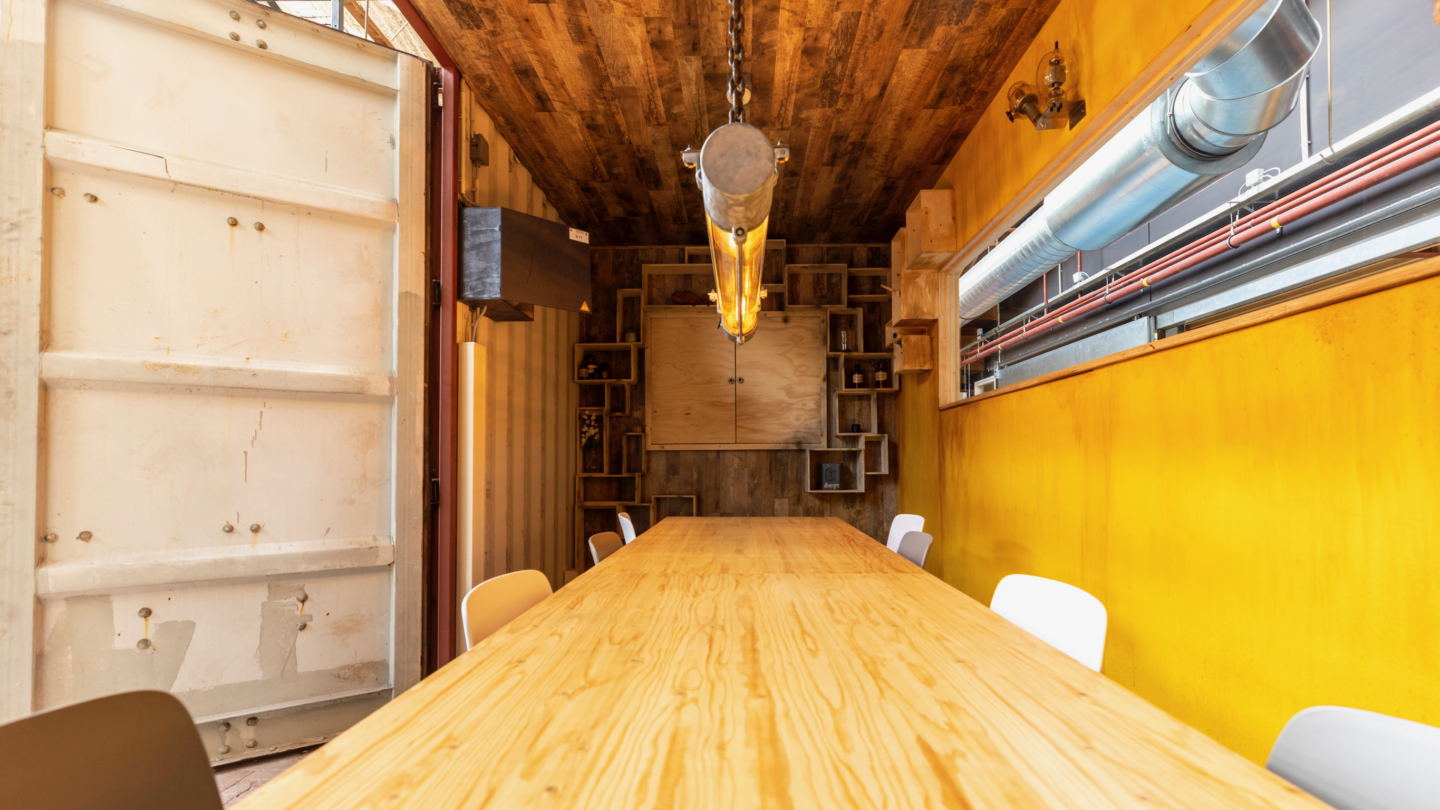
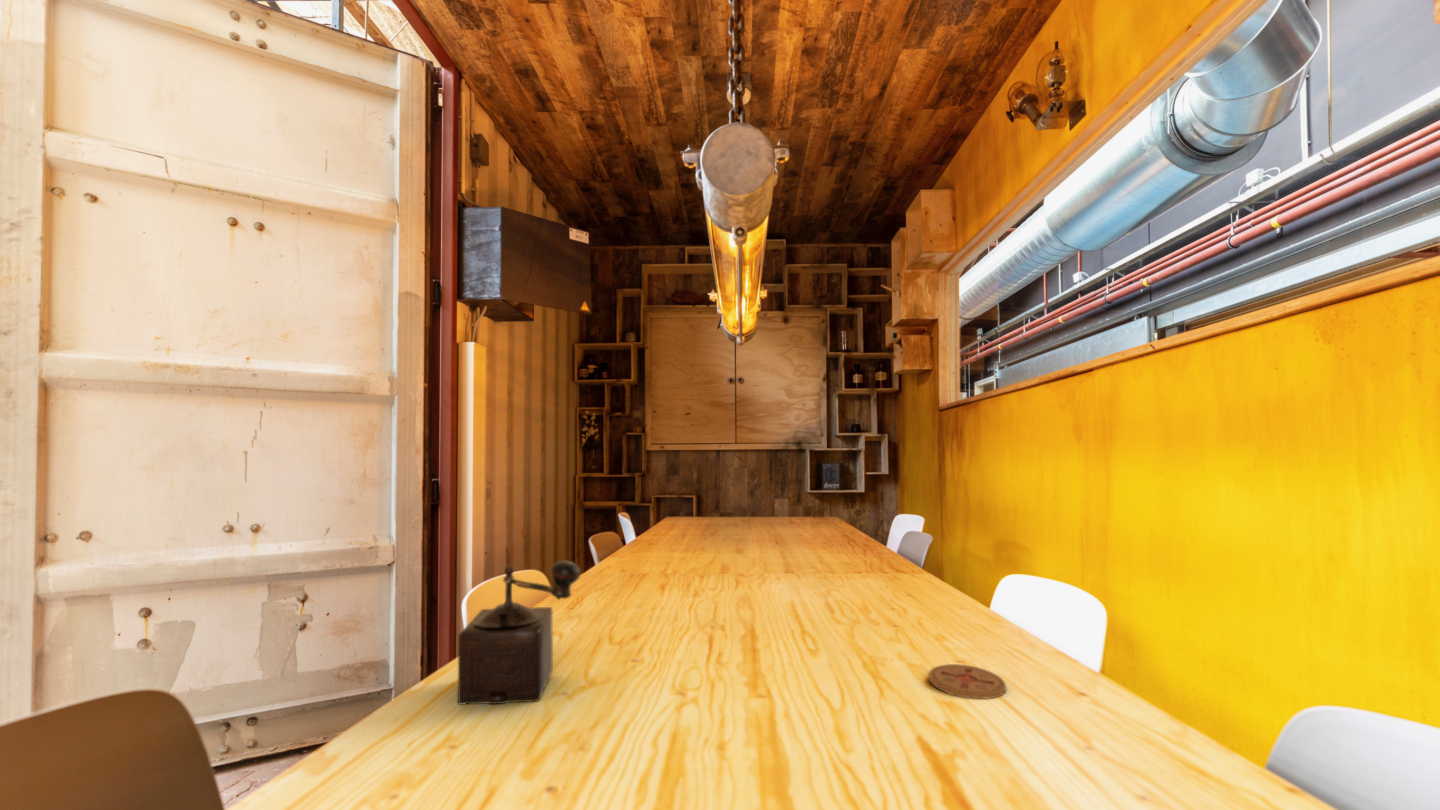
+ coaster [928,663,1007,700]
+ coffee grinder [457,559,582,706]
